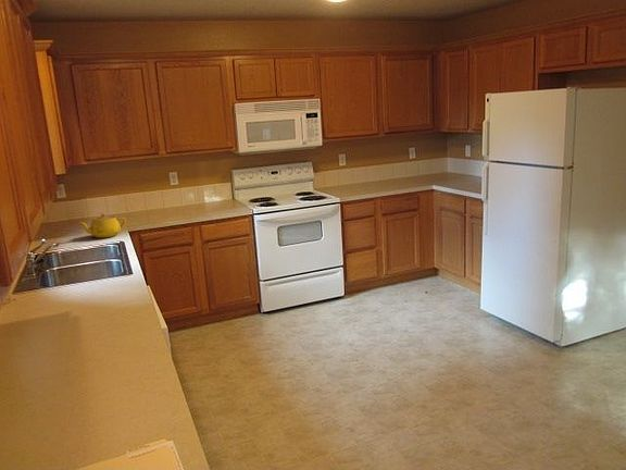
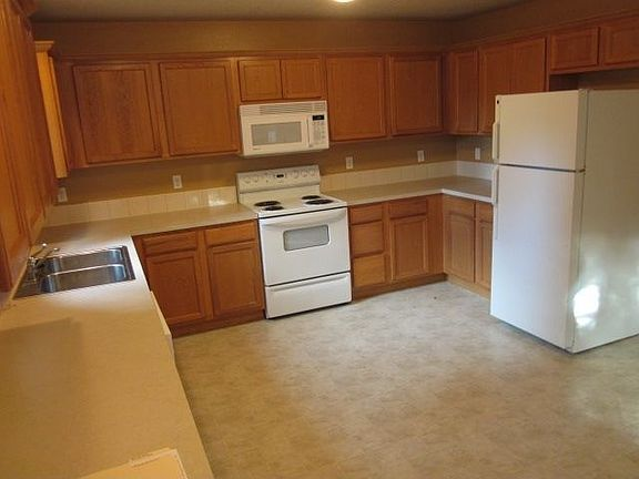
- teapot [77,212,127,238]
